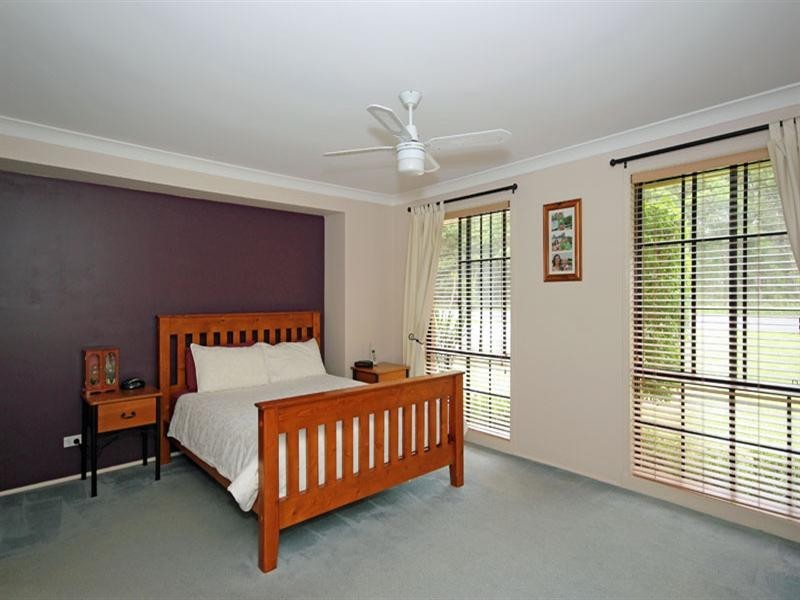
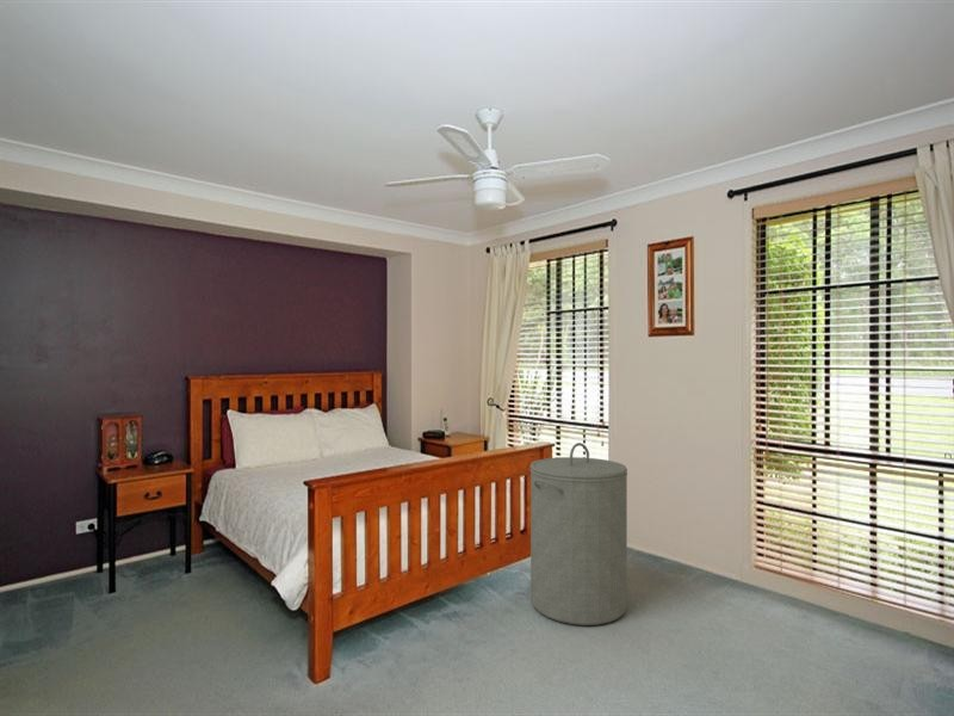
+ laundry hamper [528,442,628,626]
